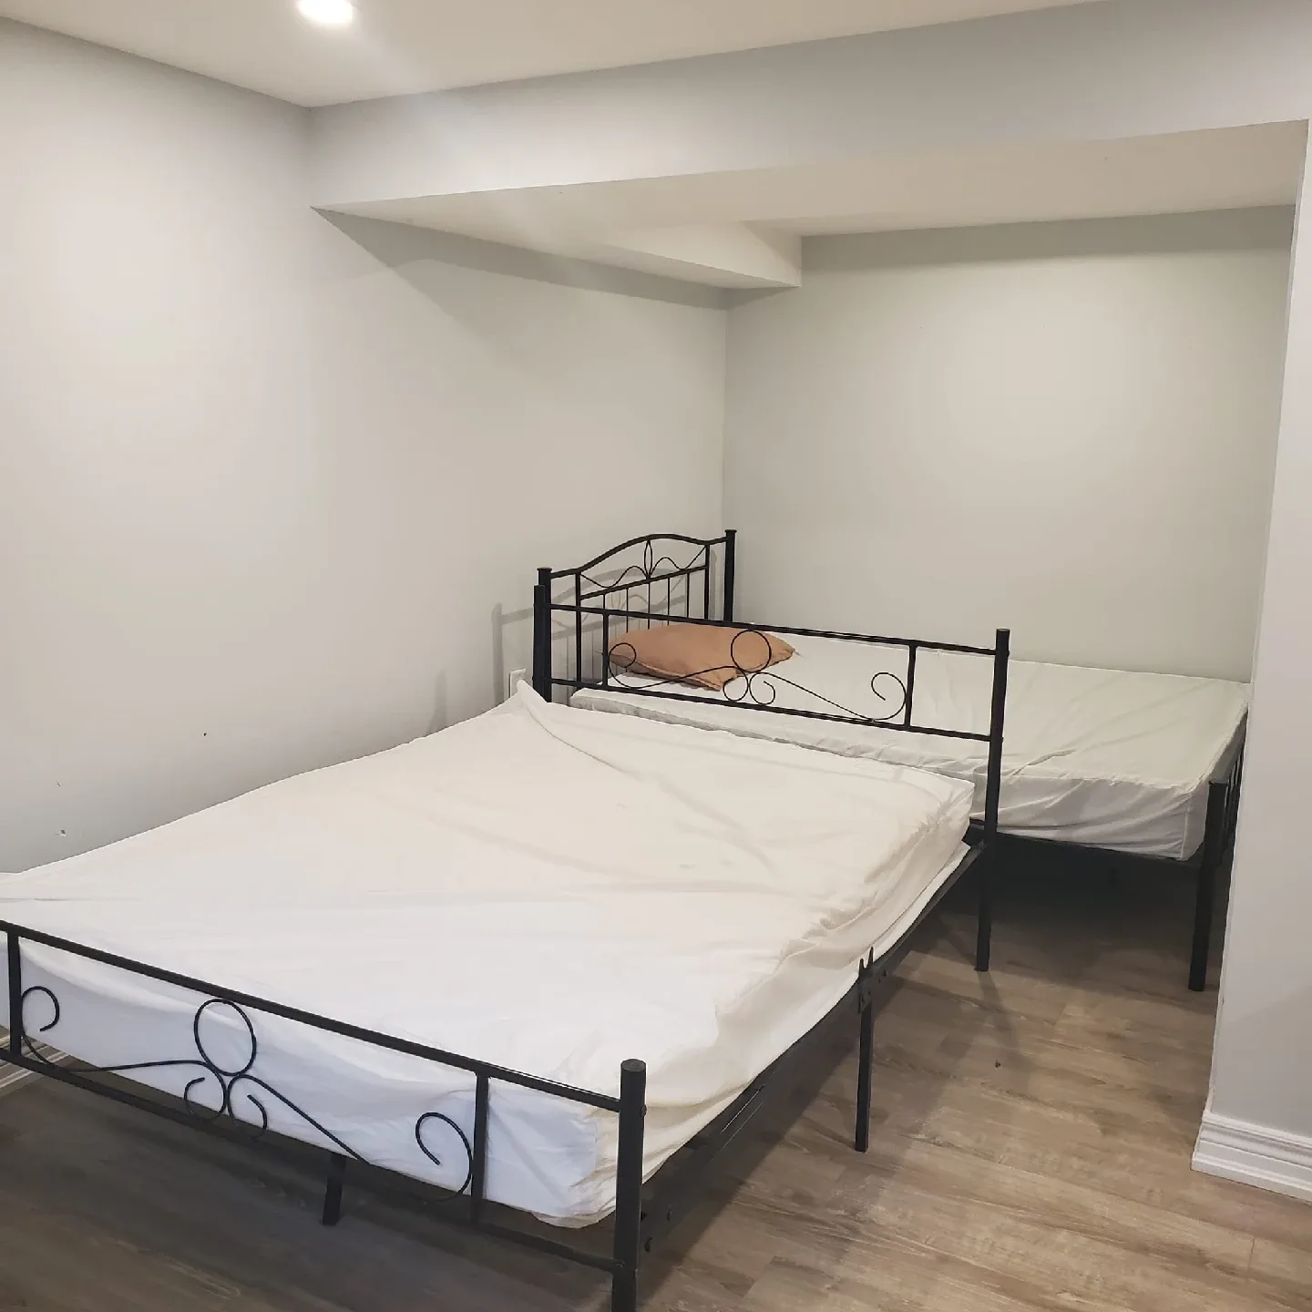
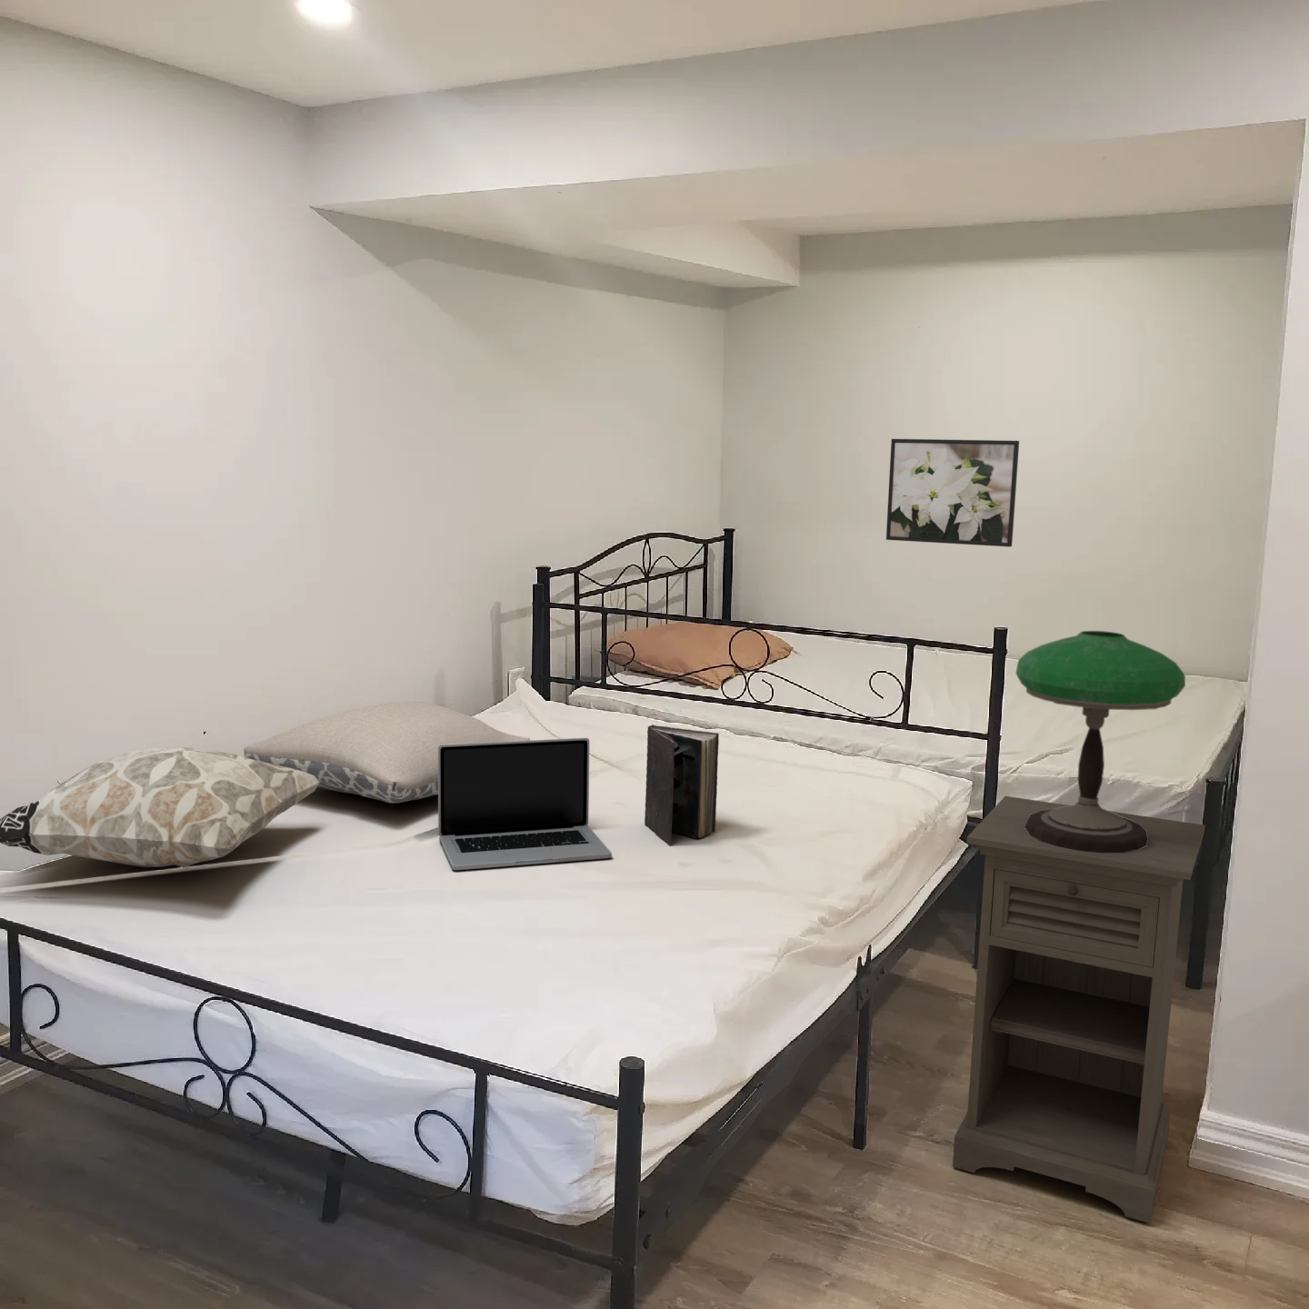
+ nightstand [952,796,1206,1224]
+ decorative pillow [0,747,321,869]
+ pillow [242,701,531,804]
+ table lamp [1014,631,1187,852]
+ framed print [886,439,1020,548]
+ book [644,724,720,845]
+ laptop [438,737,613,870]
